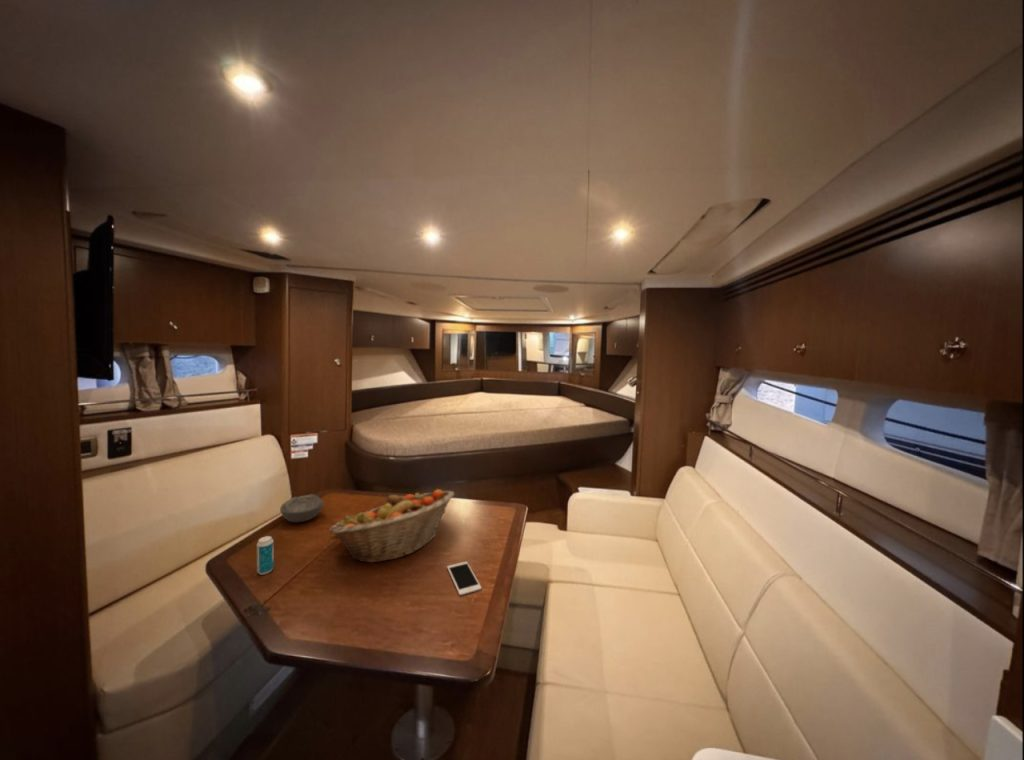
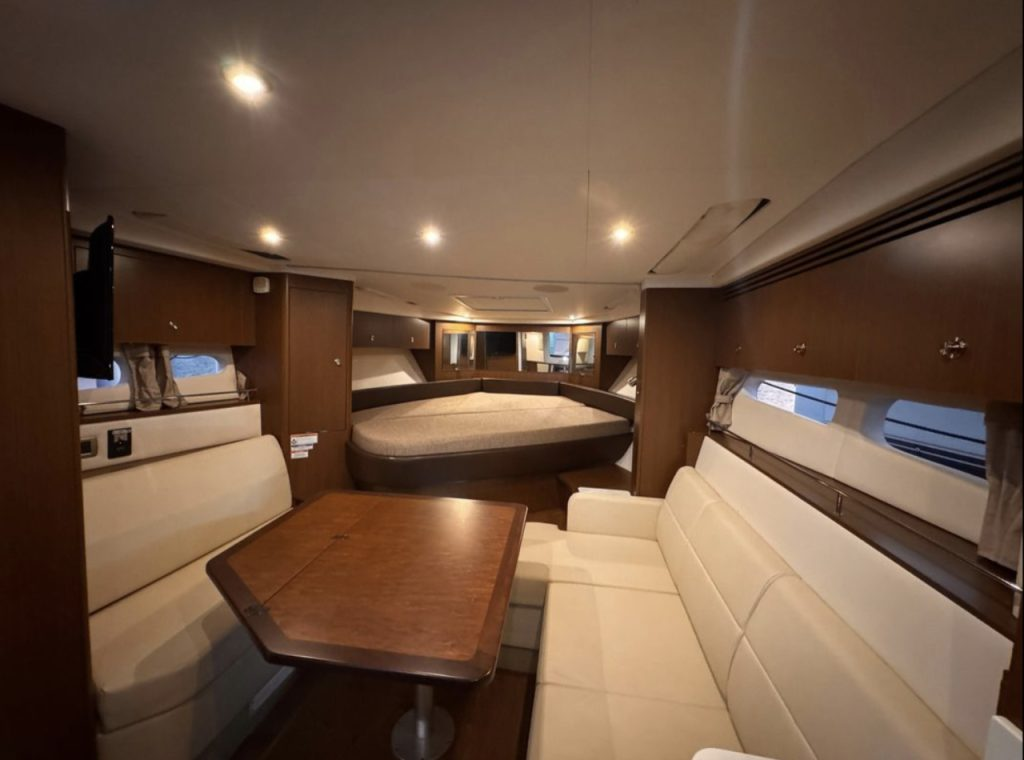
- cell phone [446,561,482,596]
- bowl [279,493,324,523]
- fruit basket [328,488,455,563]
- beverage can [256,535,275,576]
